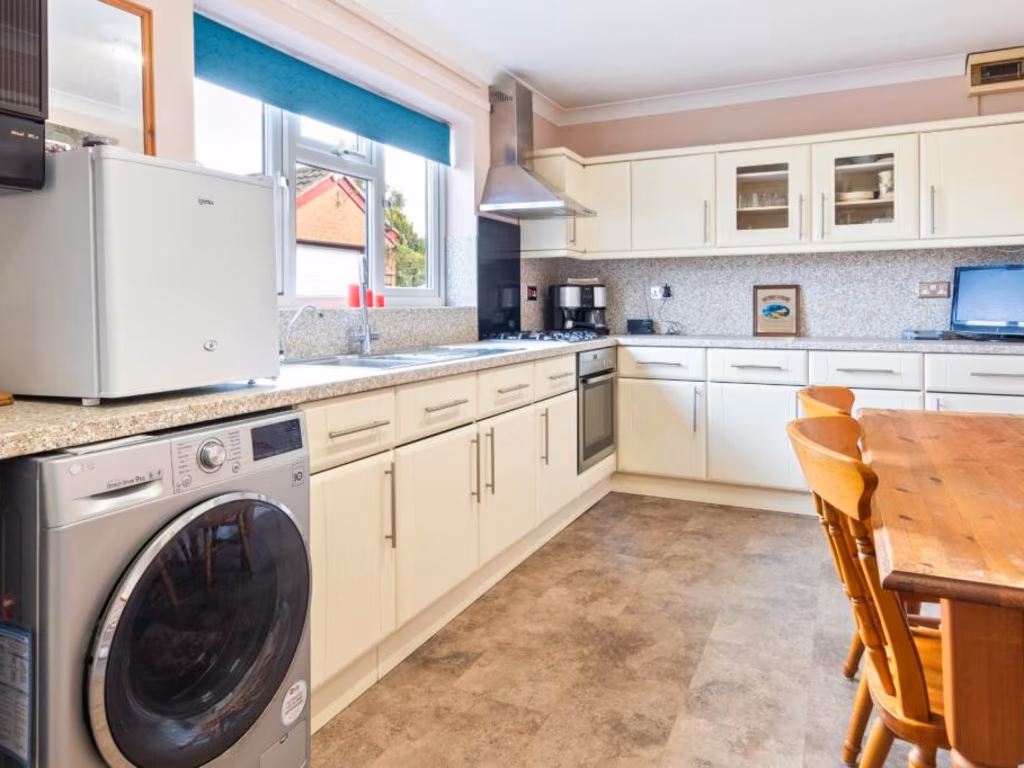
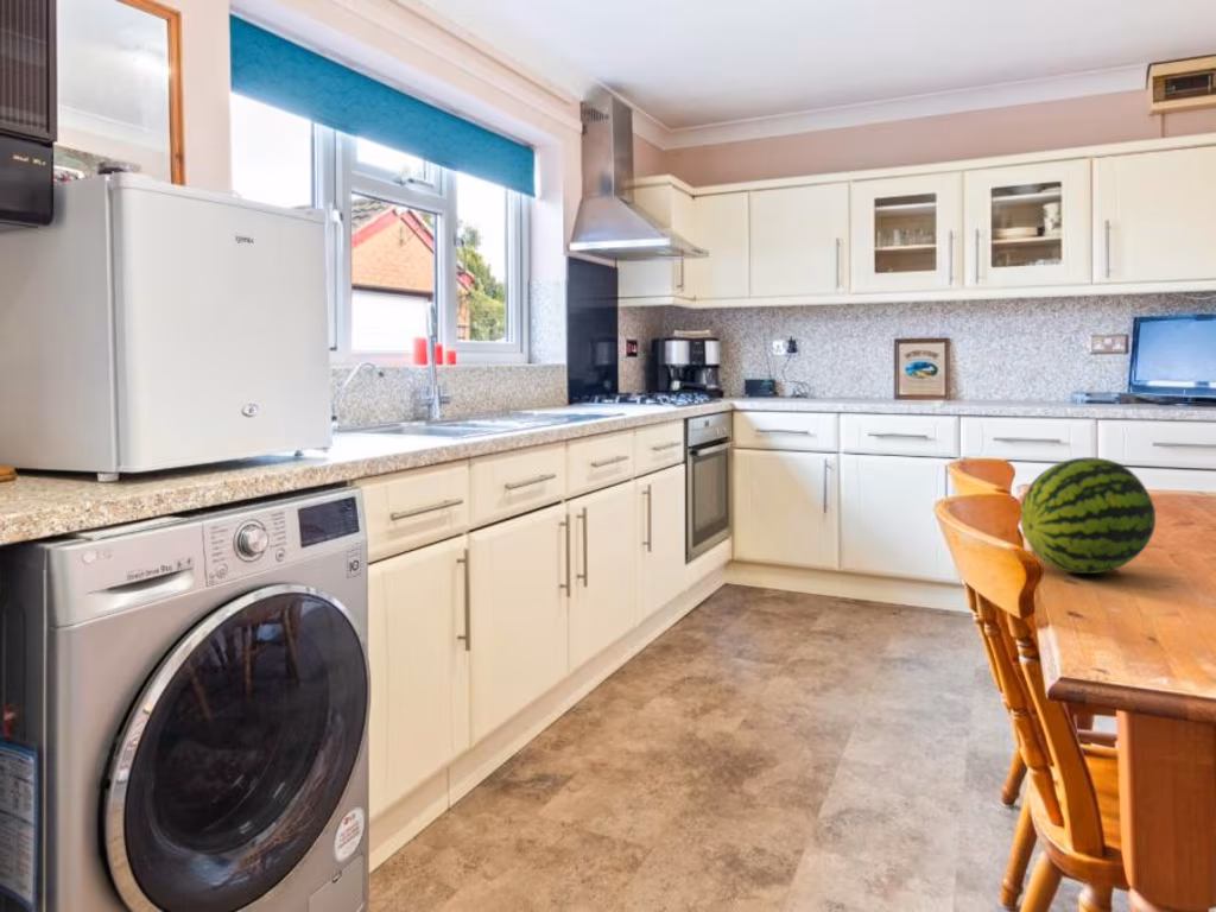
+ fruit [1019,456,1157,575]
